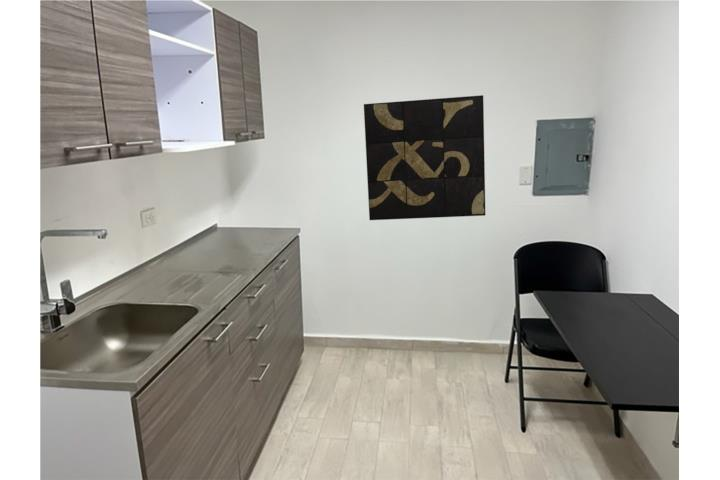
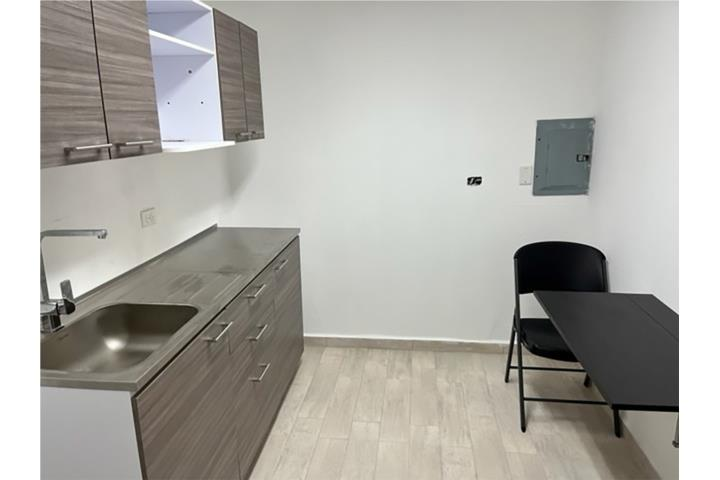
- wall art [363,94,486,221]
